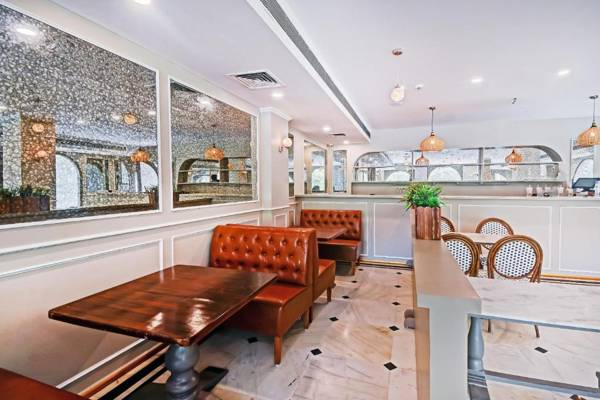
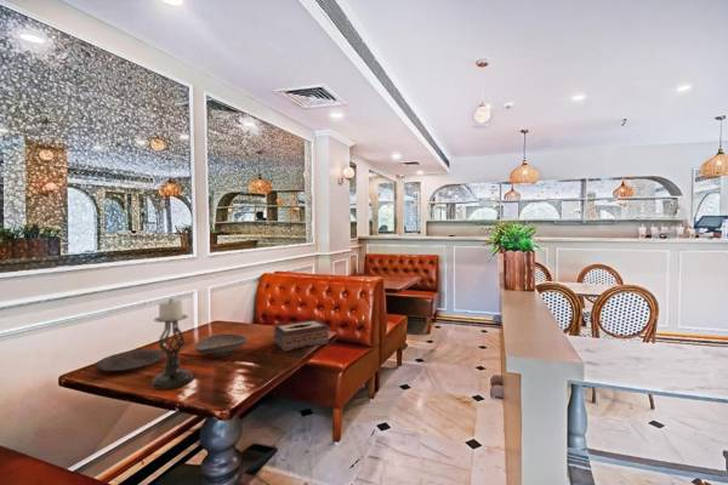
+ plate [93,348,166,372]
+ tissue box [273,318,330,353]
+ candle holder [150,297,194,390]
+ decorative bowl [194,332,249,358]
